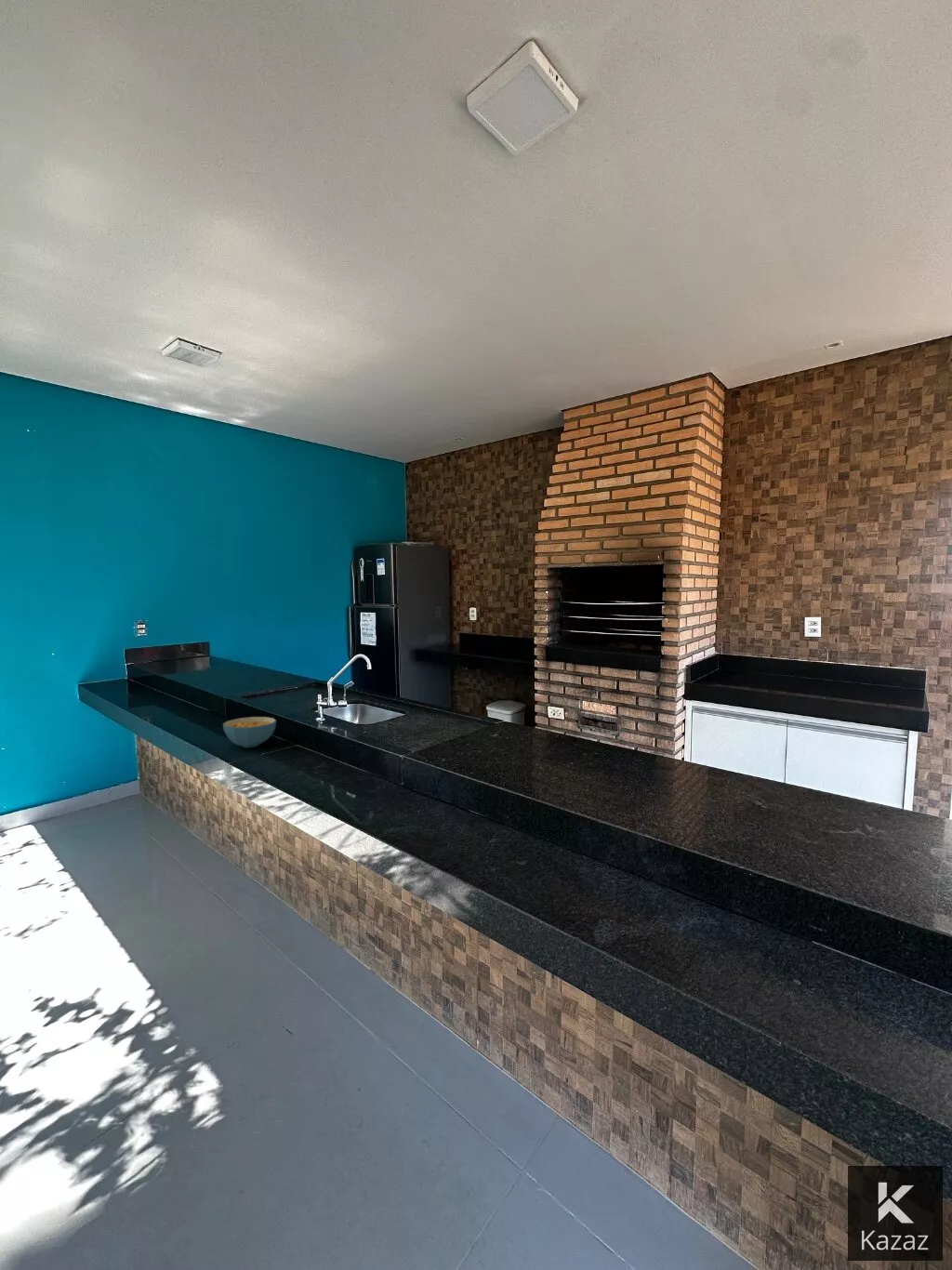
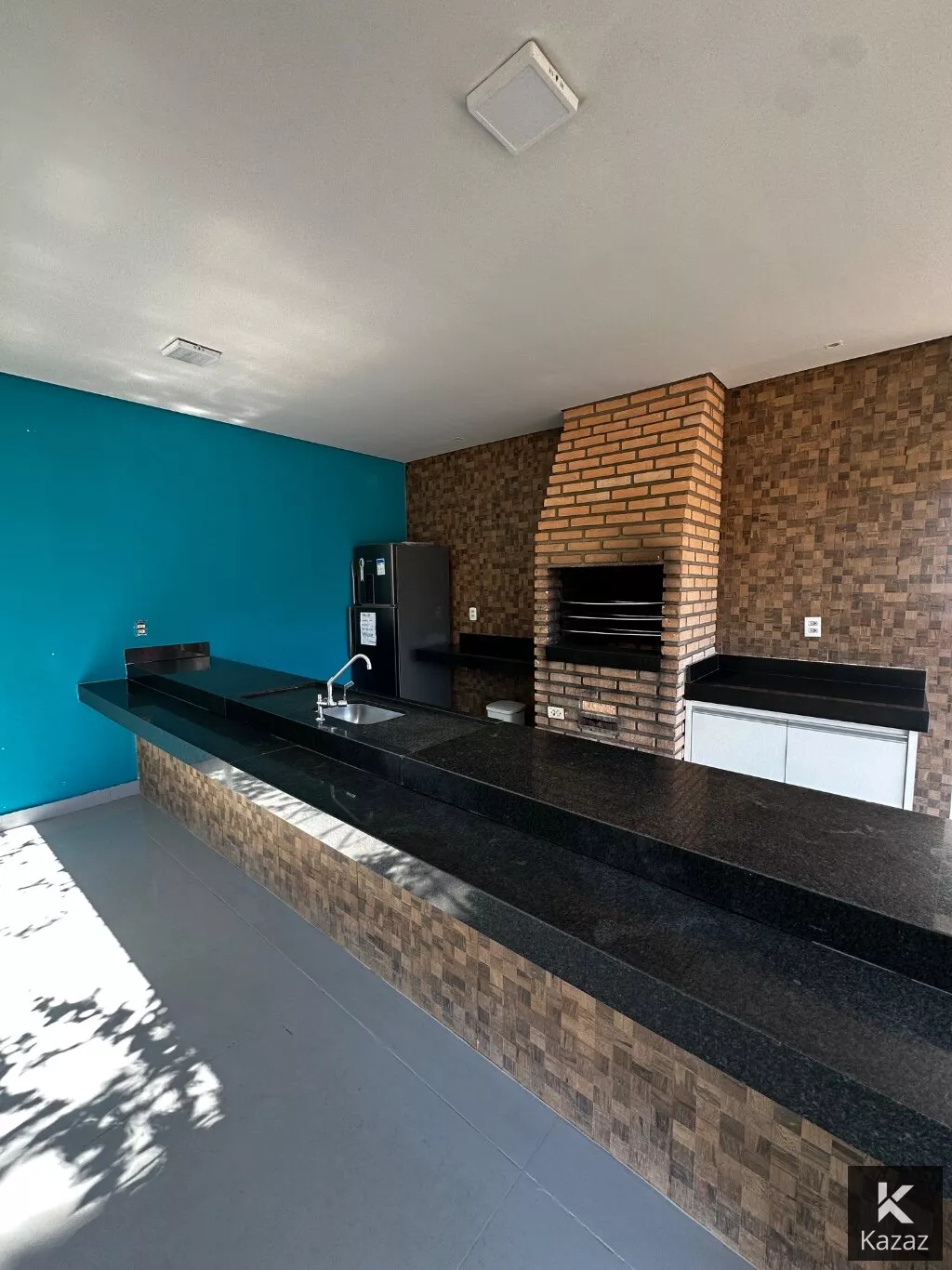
- cereal bowl [222,716,277,748]
